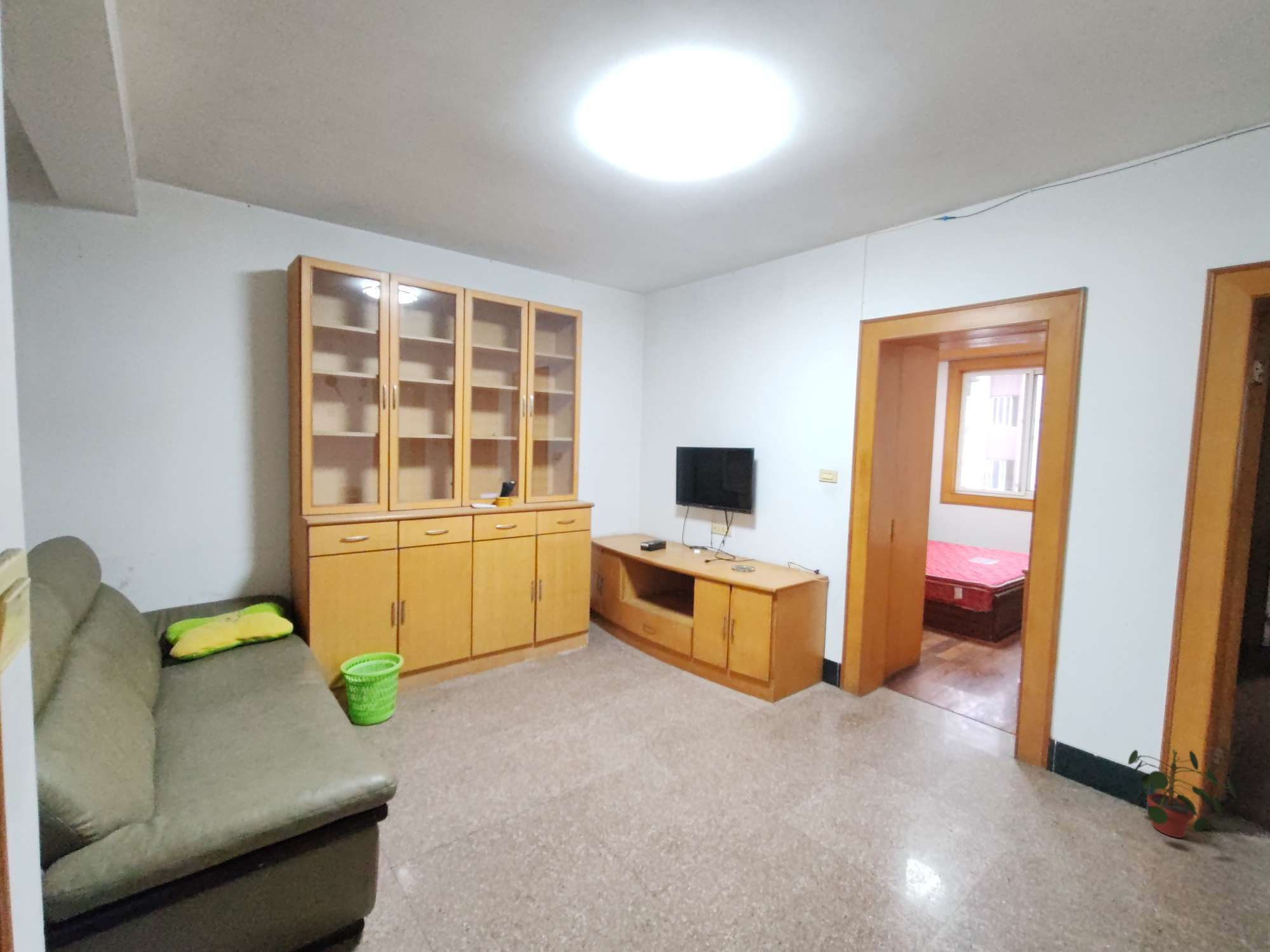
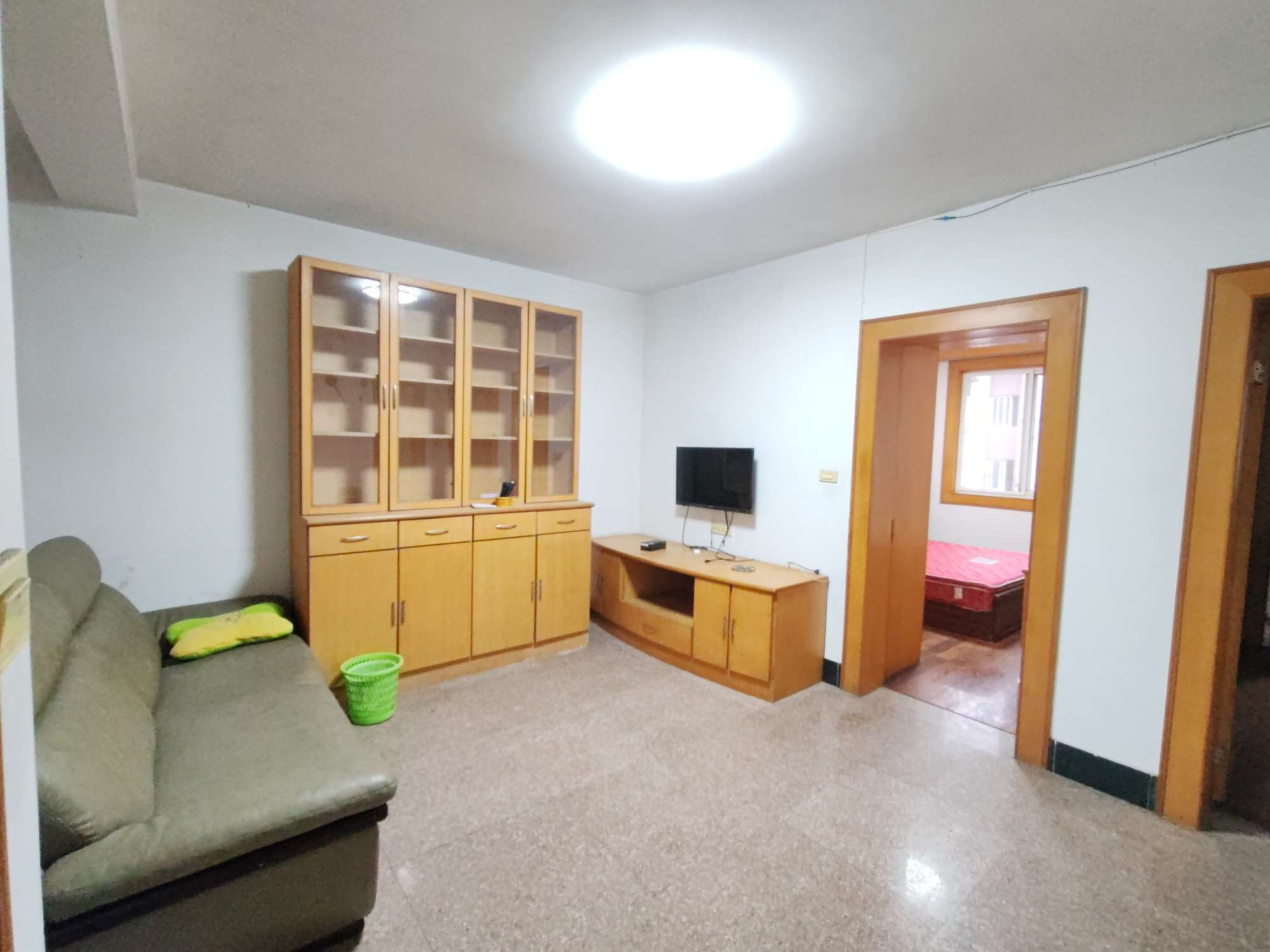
- potted plant [1128,749,1237,838]
